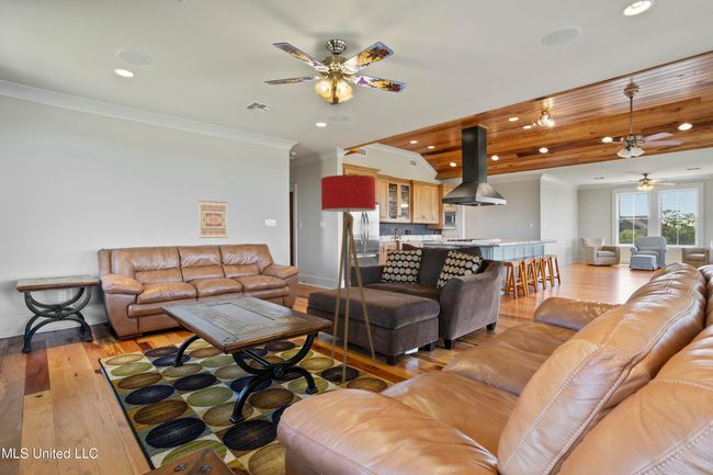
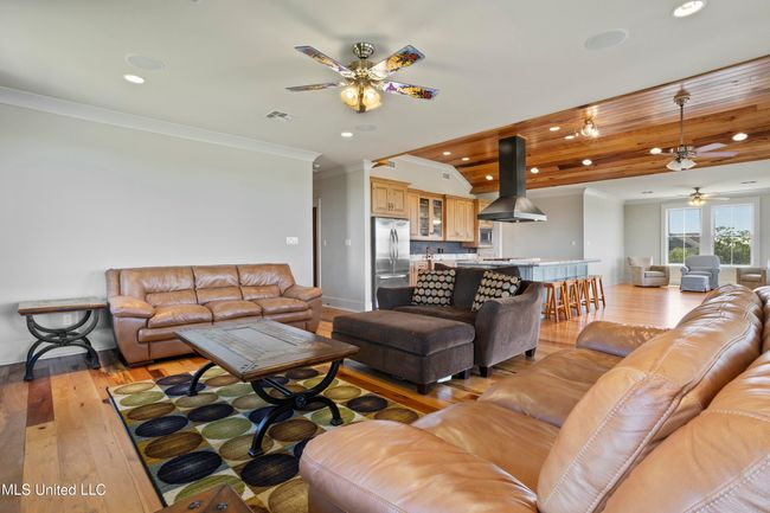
- wall art [197,200,229,239]
- floor lamp [320,173,377,383]
